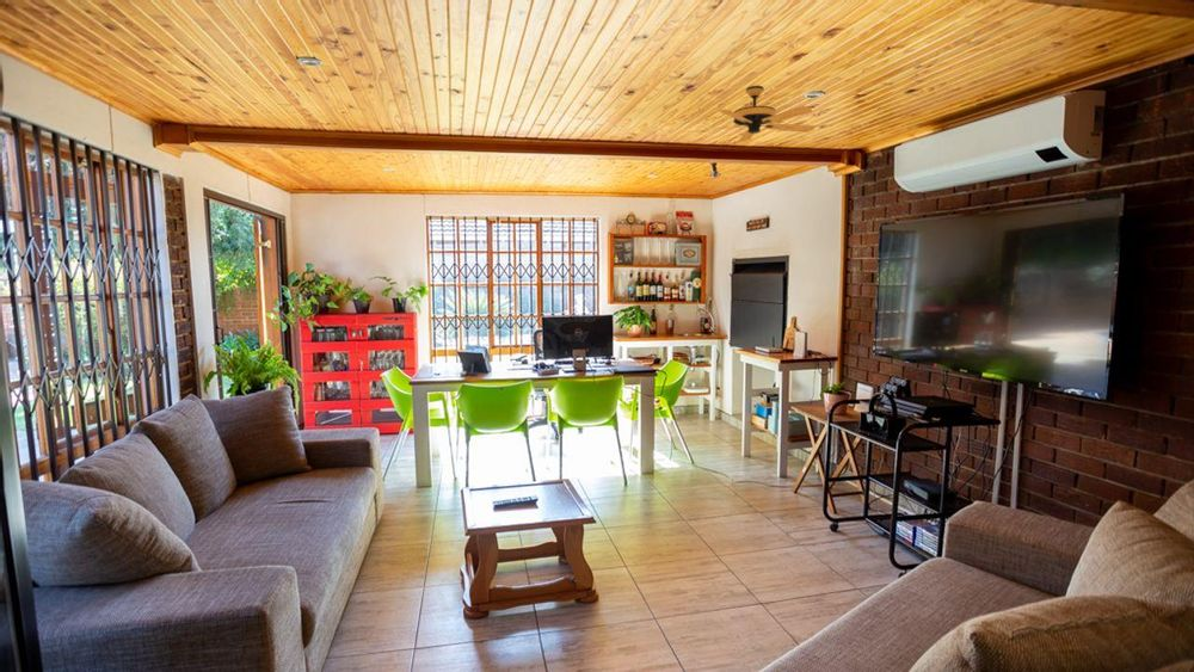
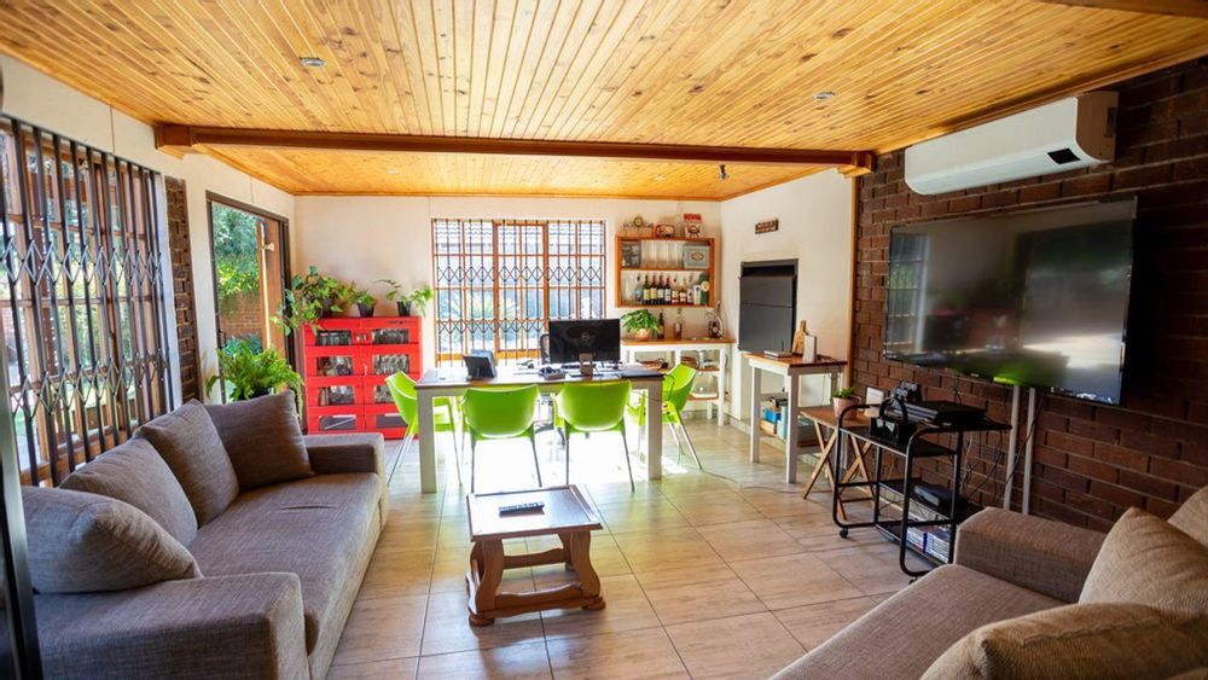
- ceiling fan [687,85,817,143]
